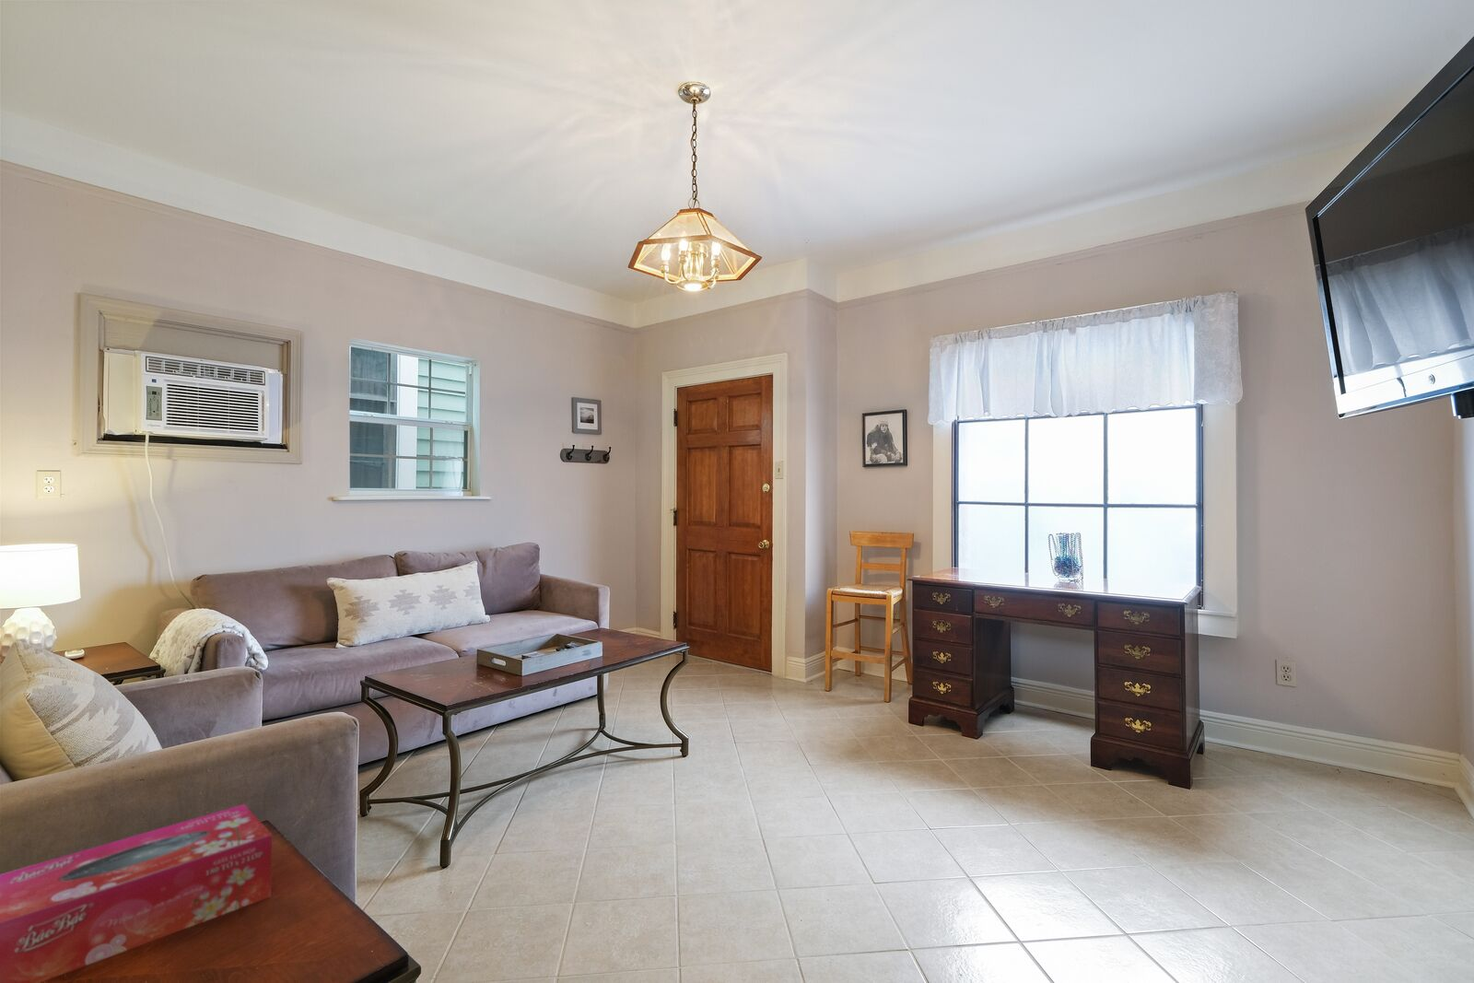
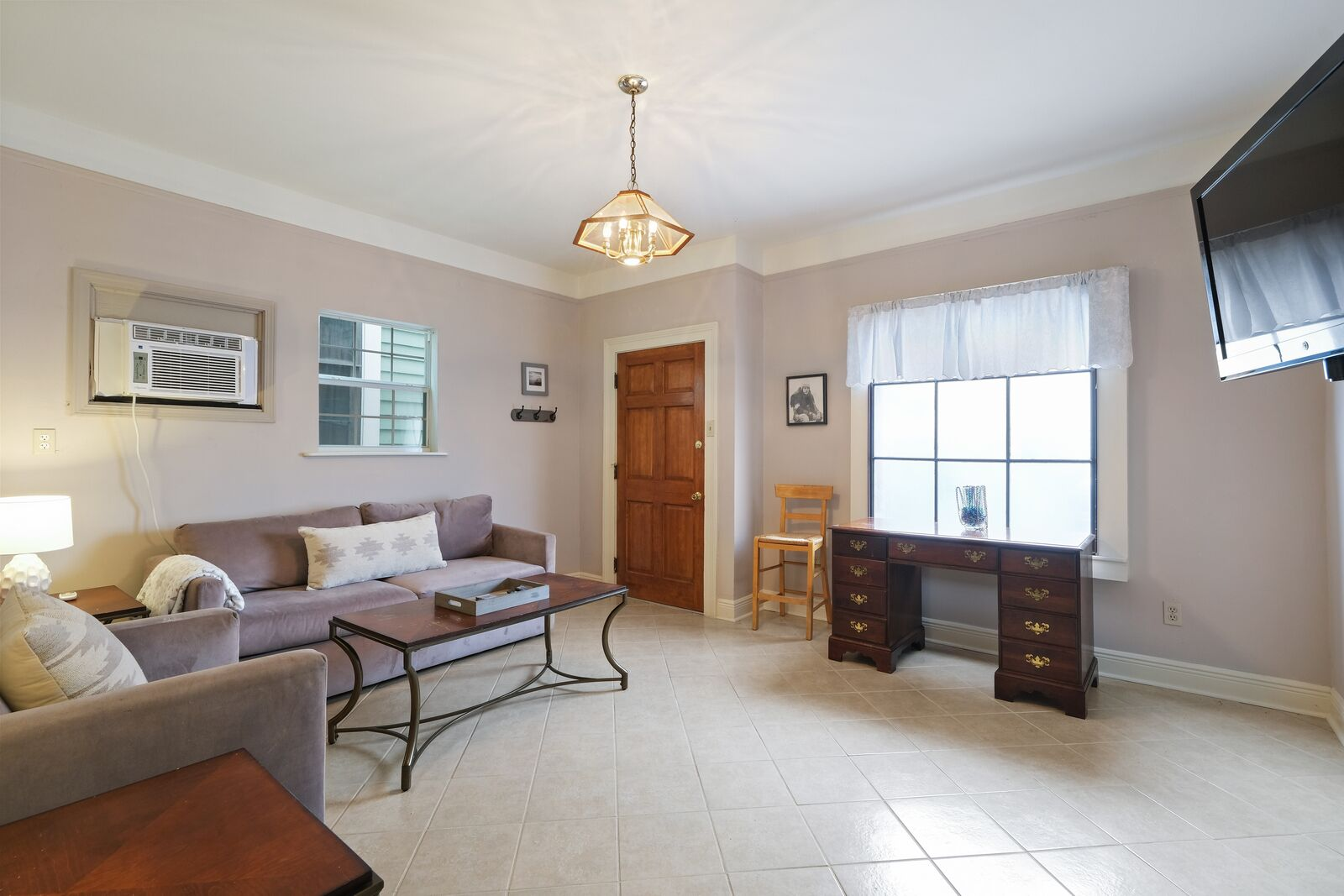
- tissue box [0,803,273,983]
